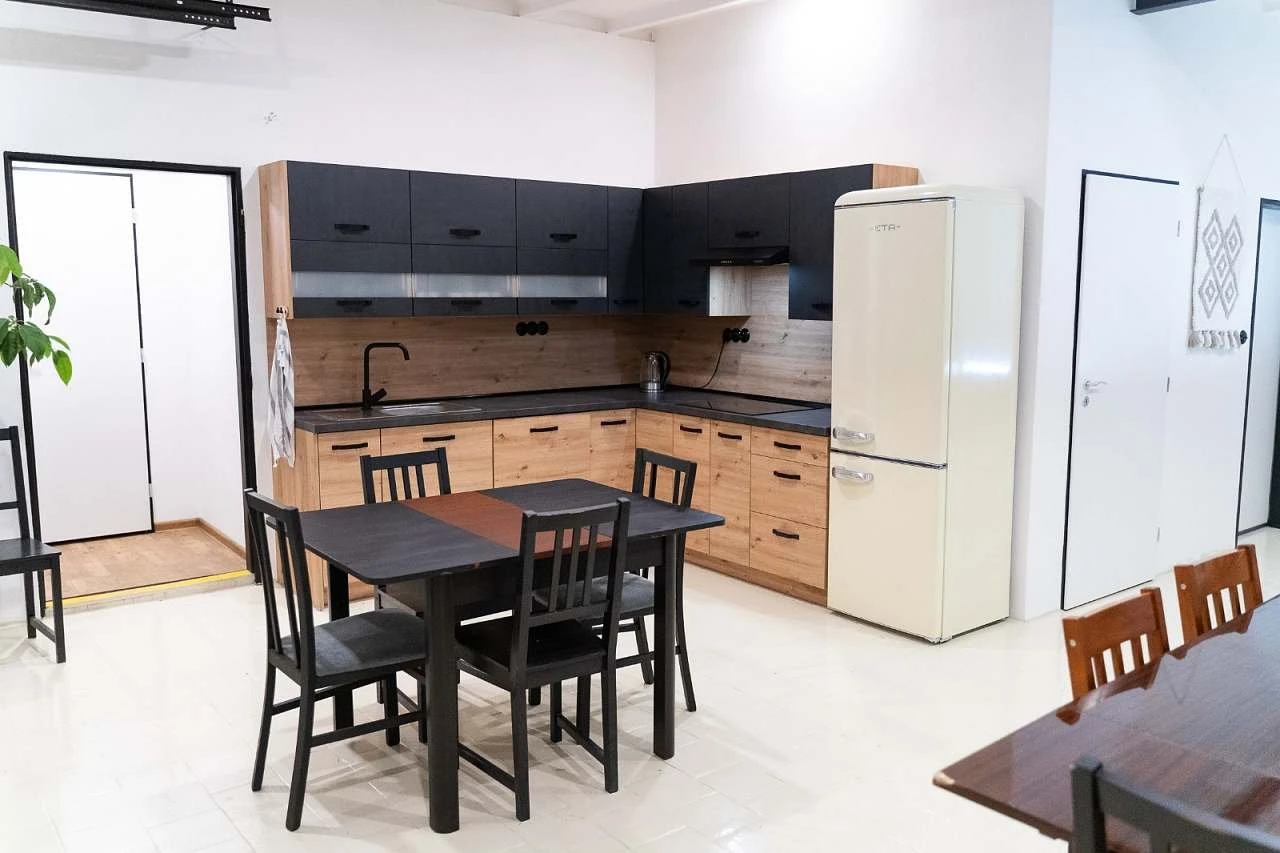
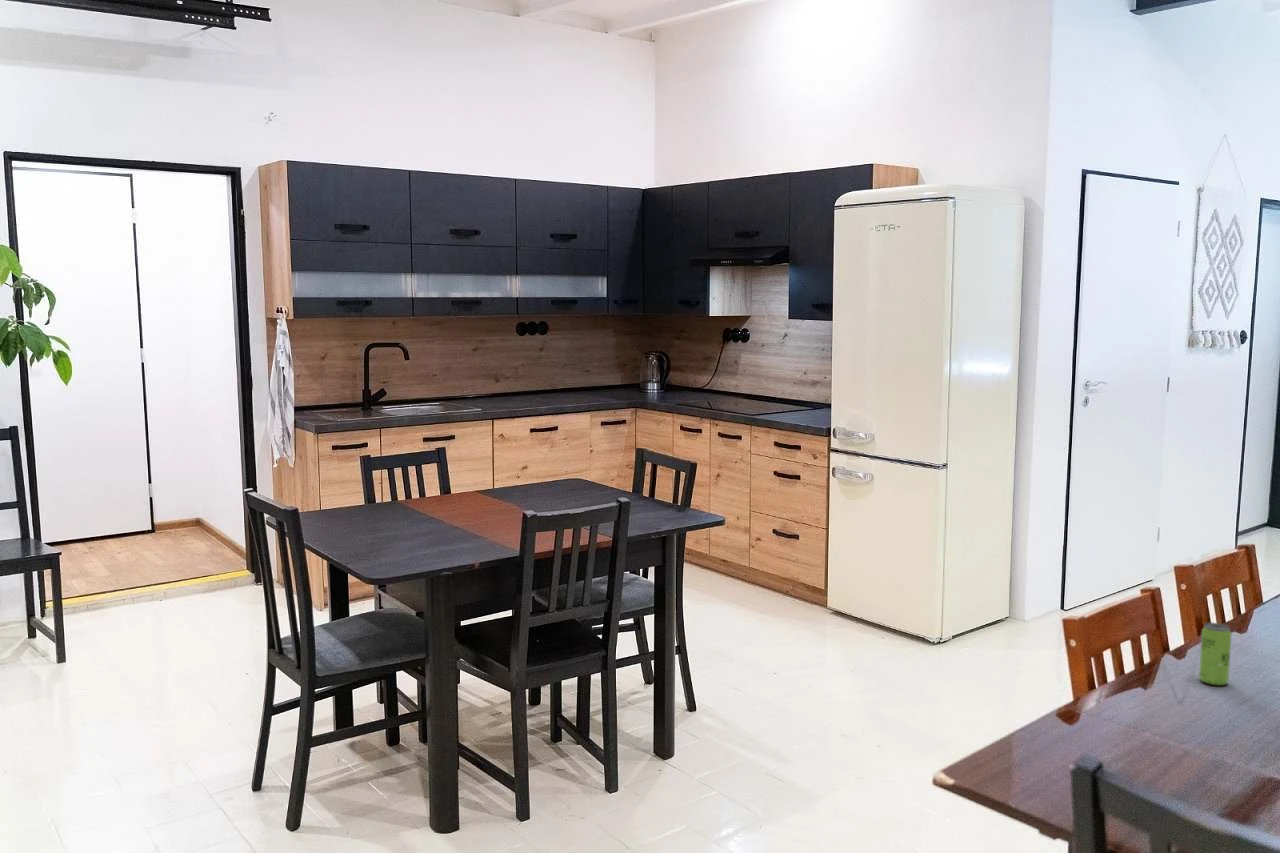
+ beverage can [1198,622,1232,686]
